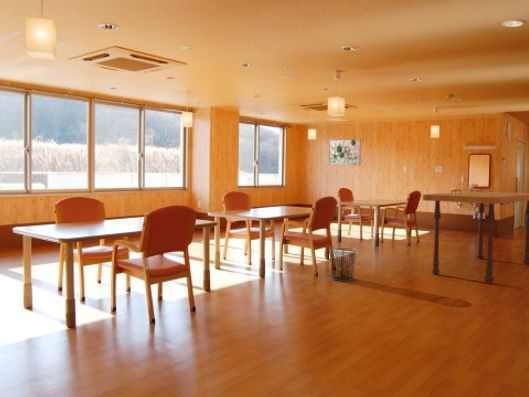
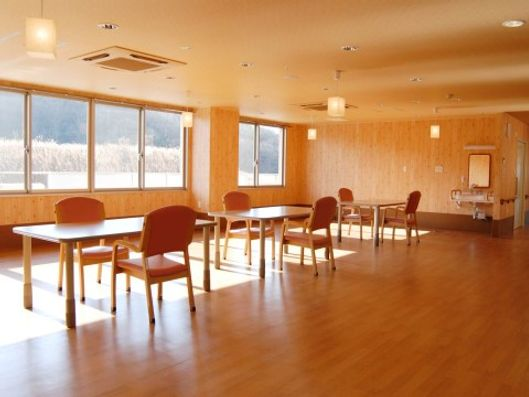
- waste bin [328,247,358,282]
- dining table [421,191,529,283]
- wall art [327,138,362,166]
